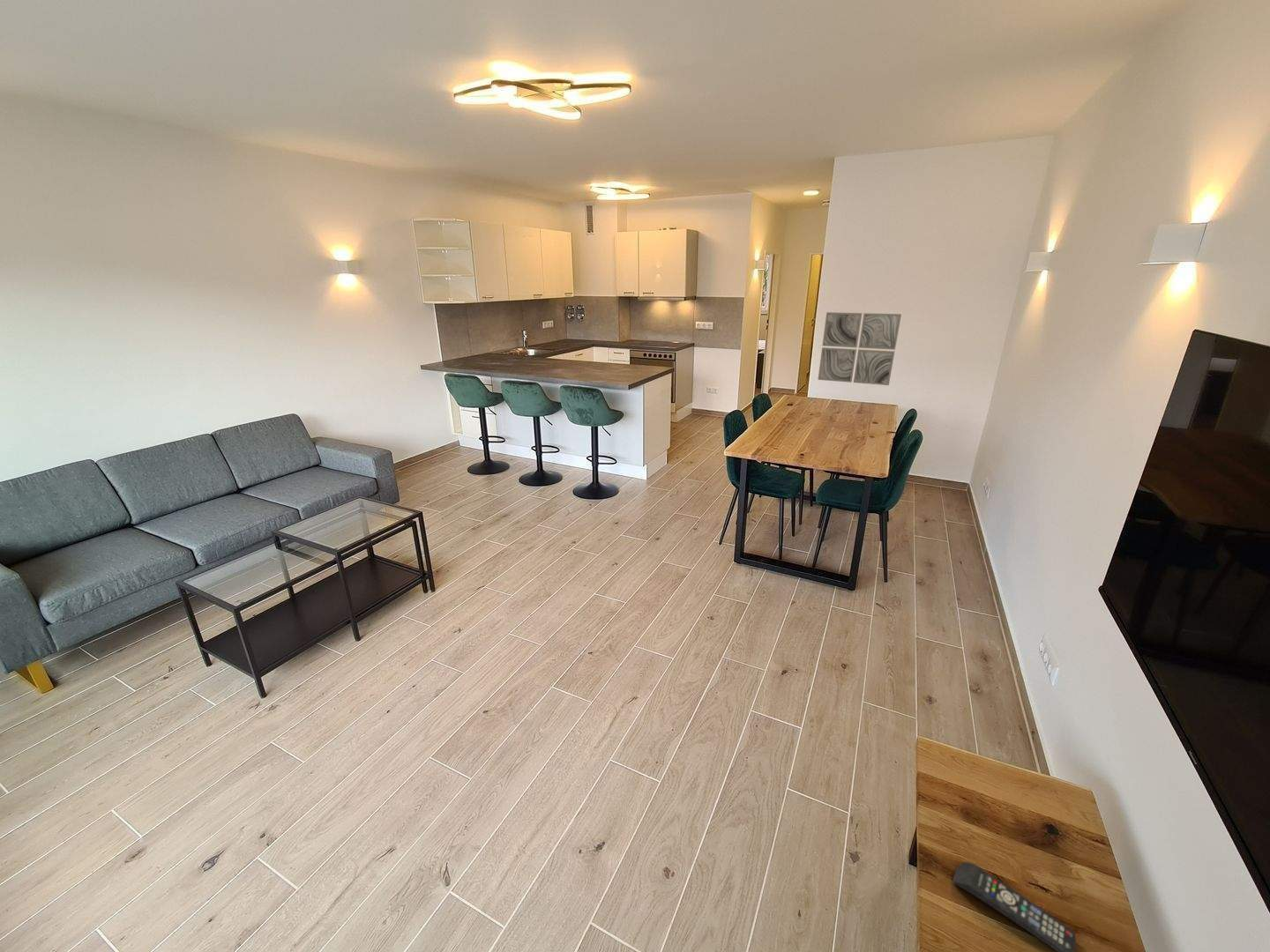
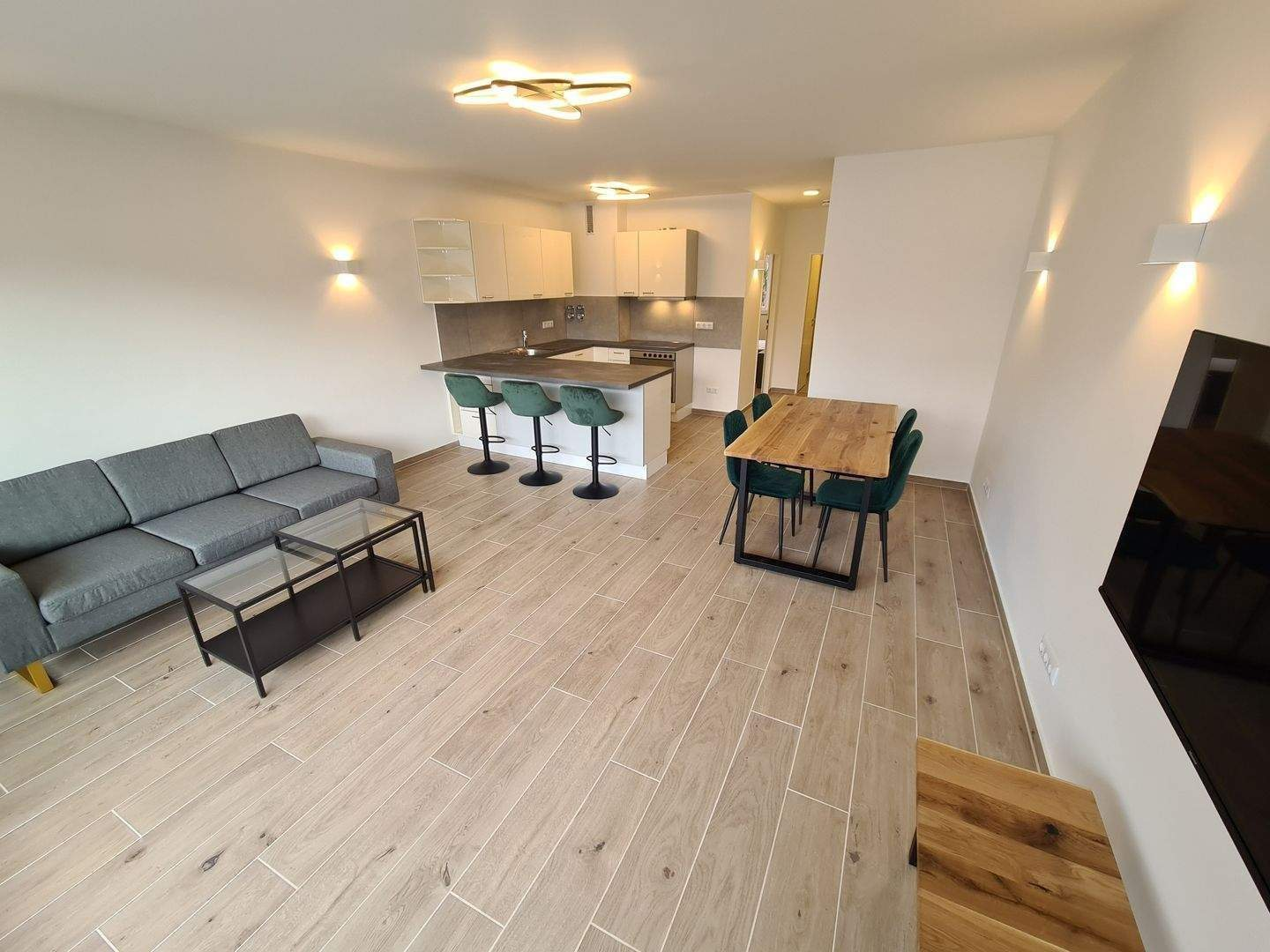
- wall art [818,311,902,386]
- remote control [952,861,1077,952]
